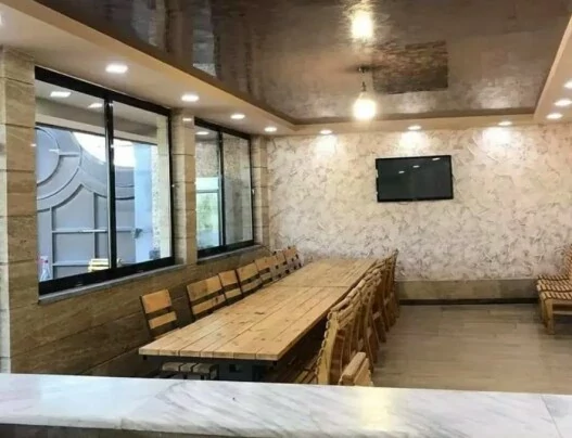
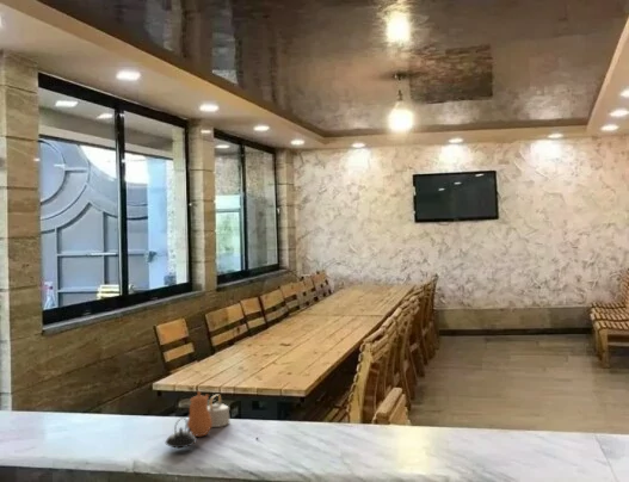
+ teapot [164,390,230,449]
